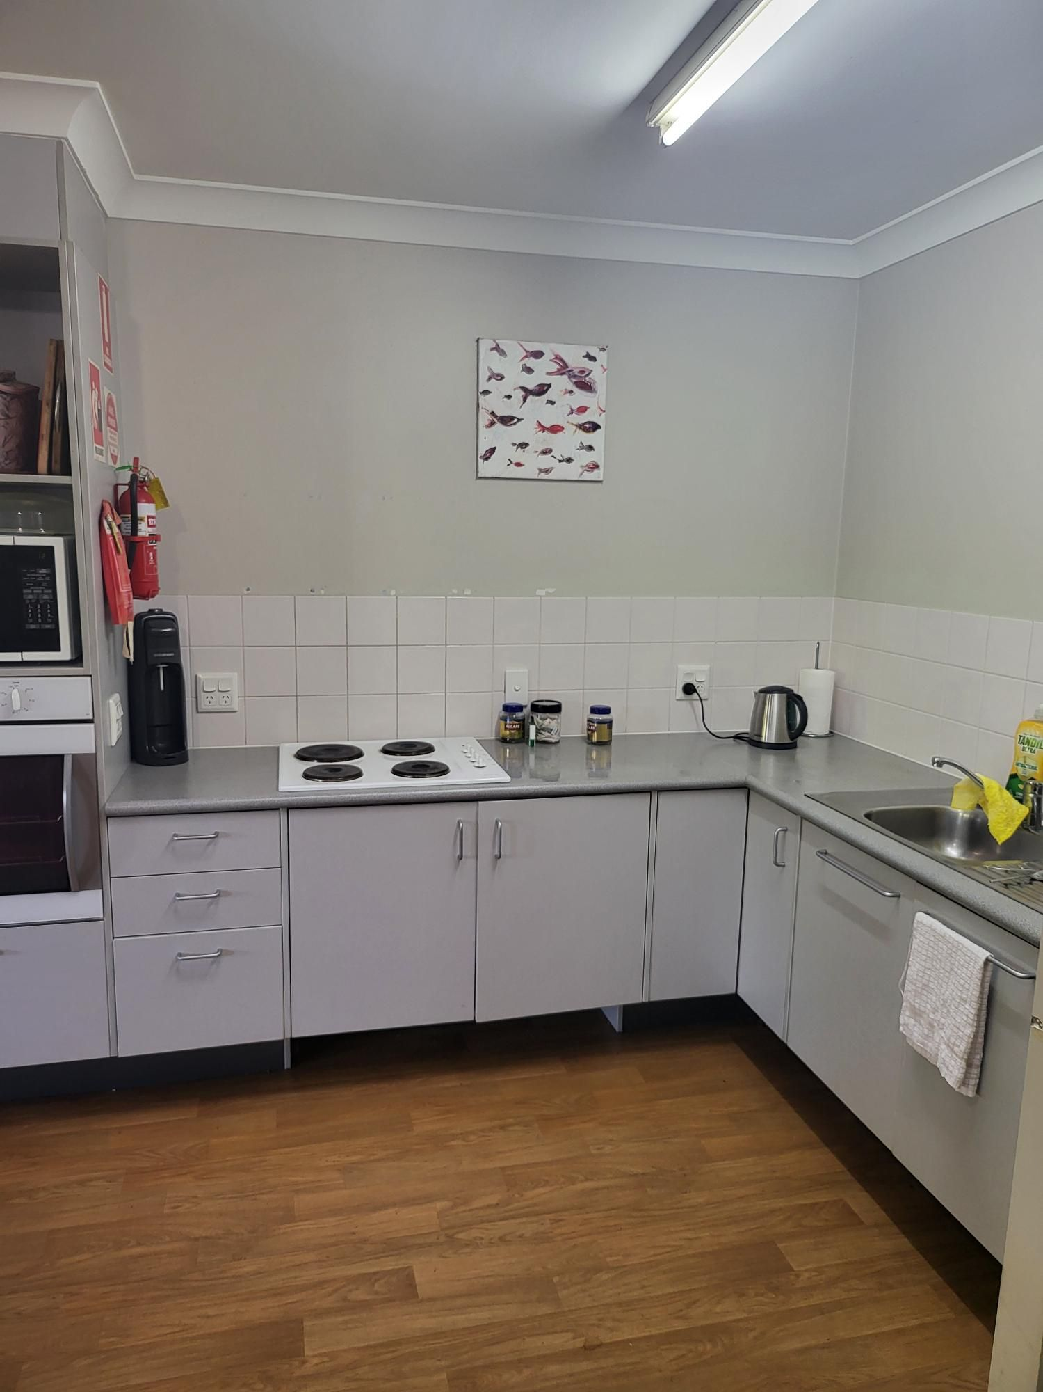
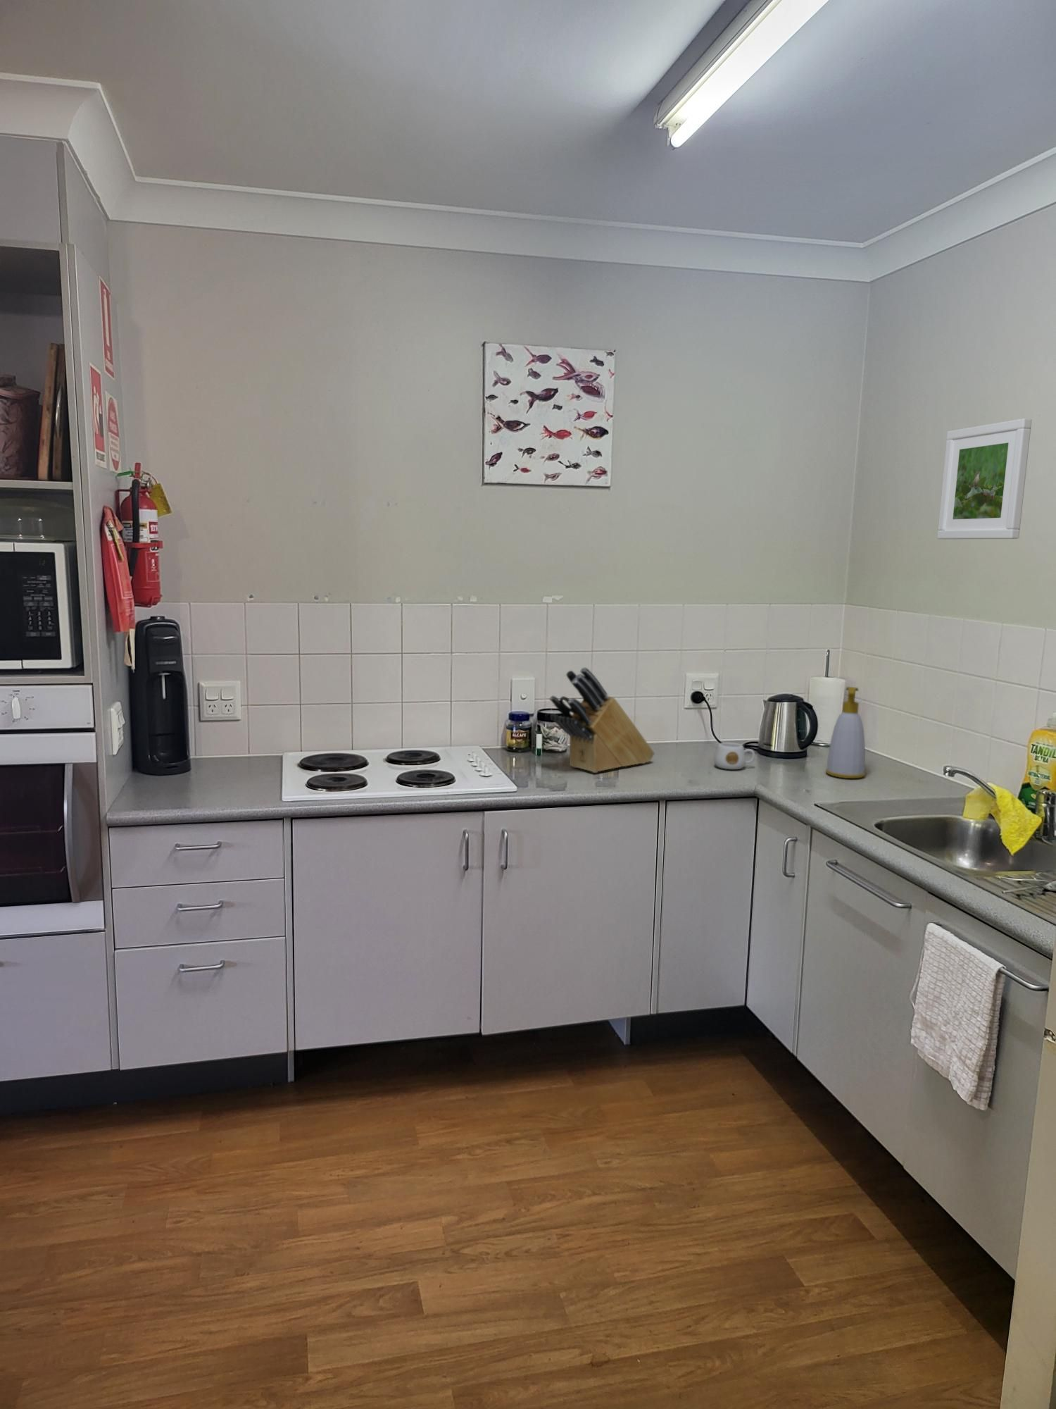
+ soap bottle [824,686,866,779]
+ mug [714,742,755,770]
+ knife block [548,667,656,773]
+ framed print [936,418,1032,539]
